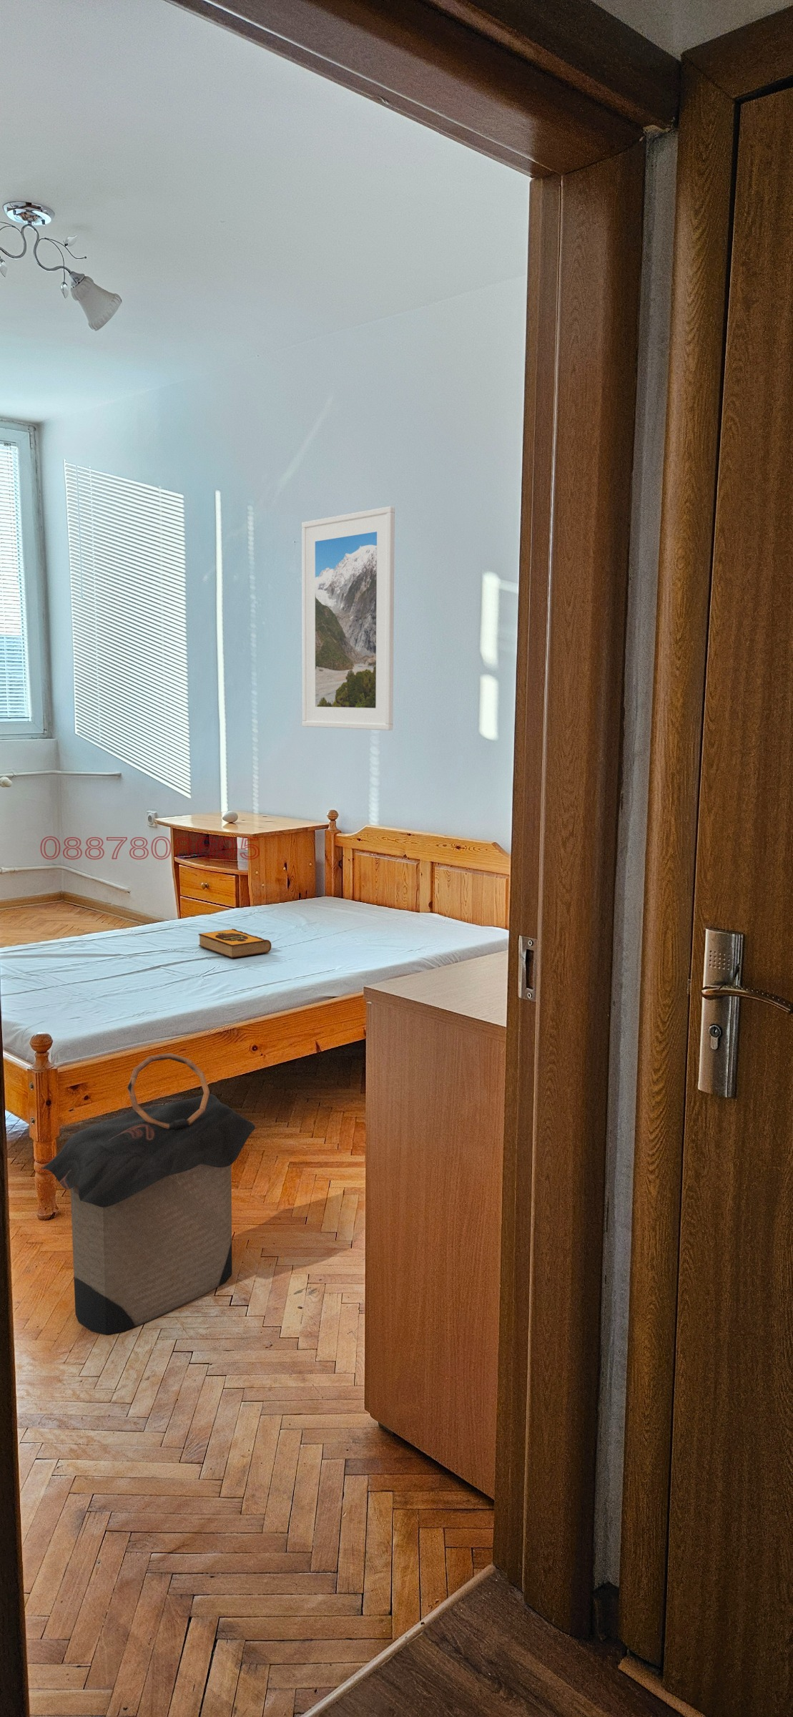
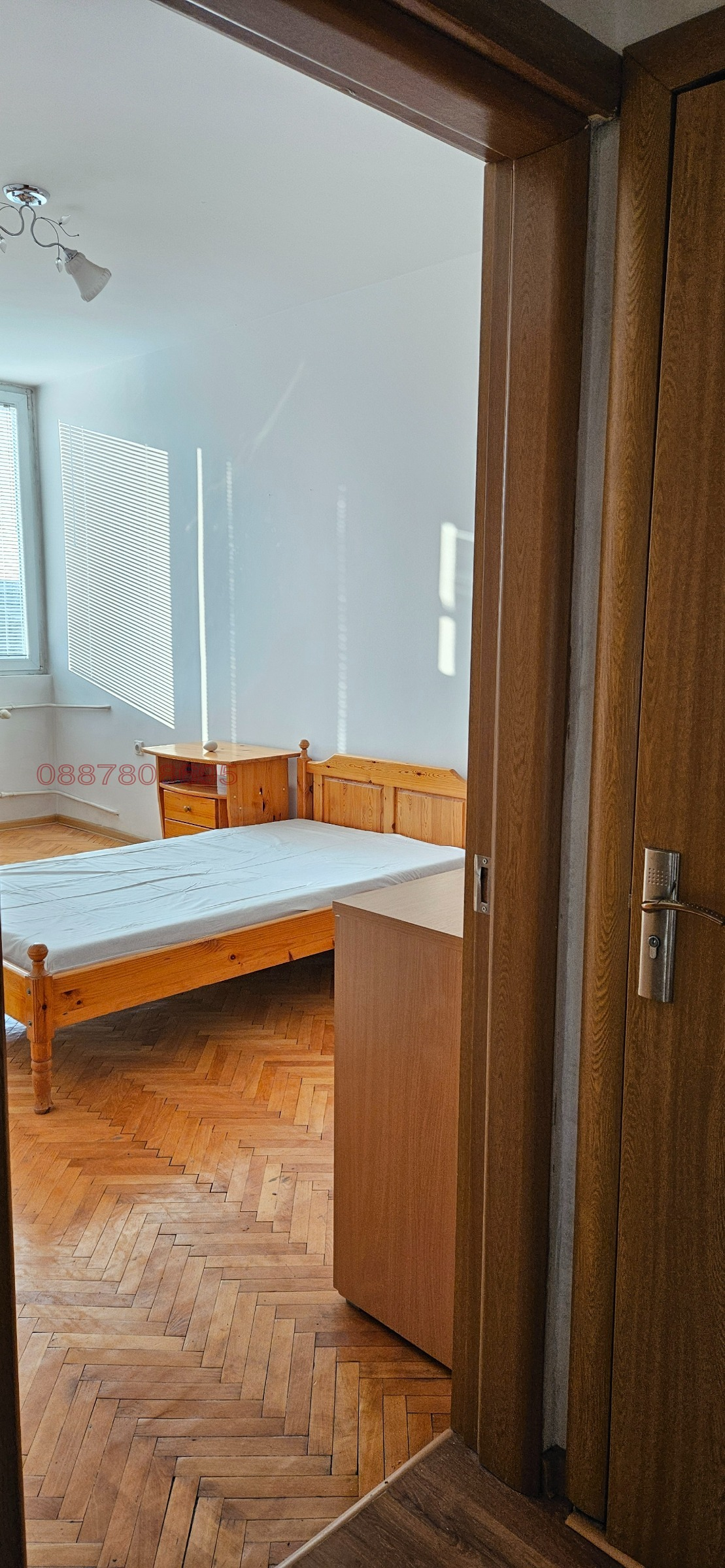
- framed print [301,506,396,731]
- laundry hamper [39,1052,256,1336]
- hardback book [197,927,272,958]
